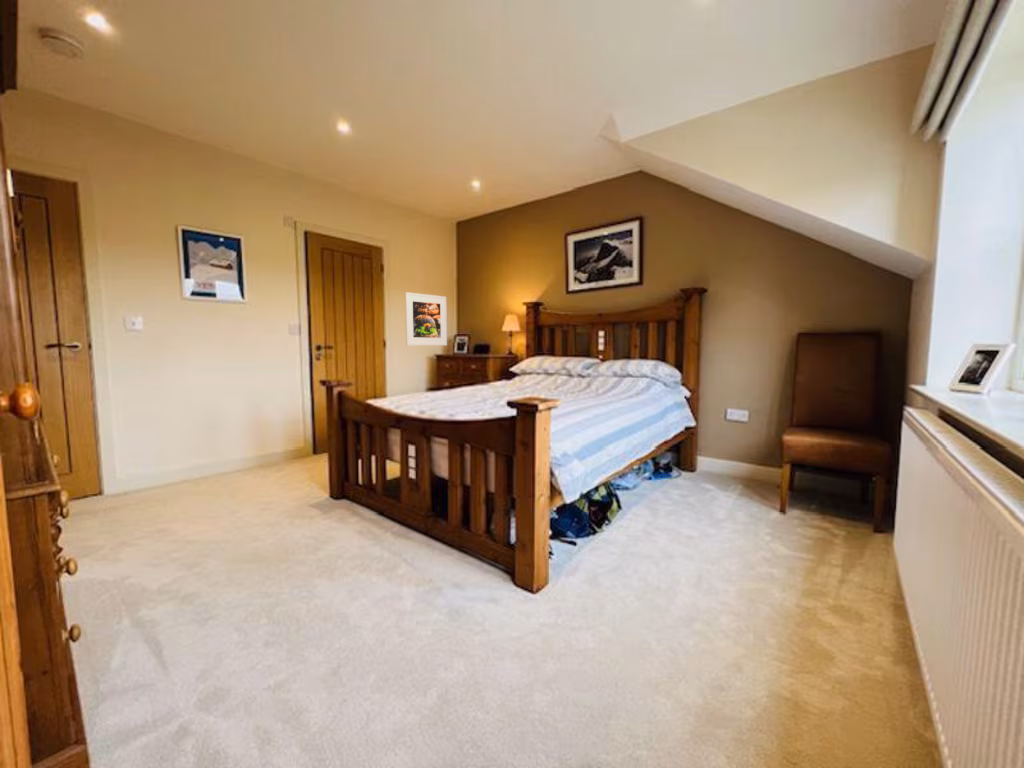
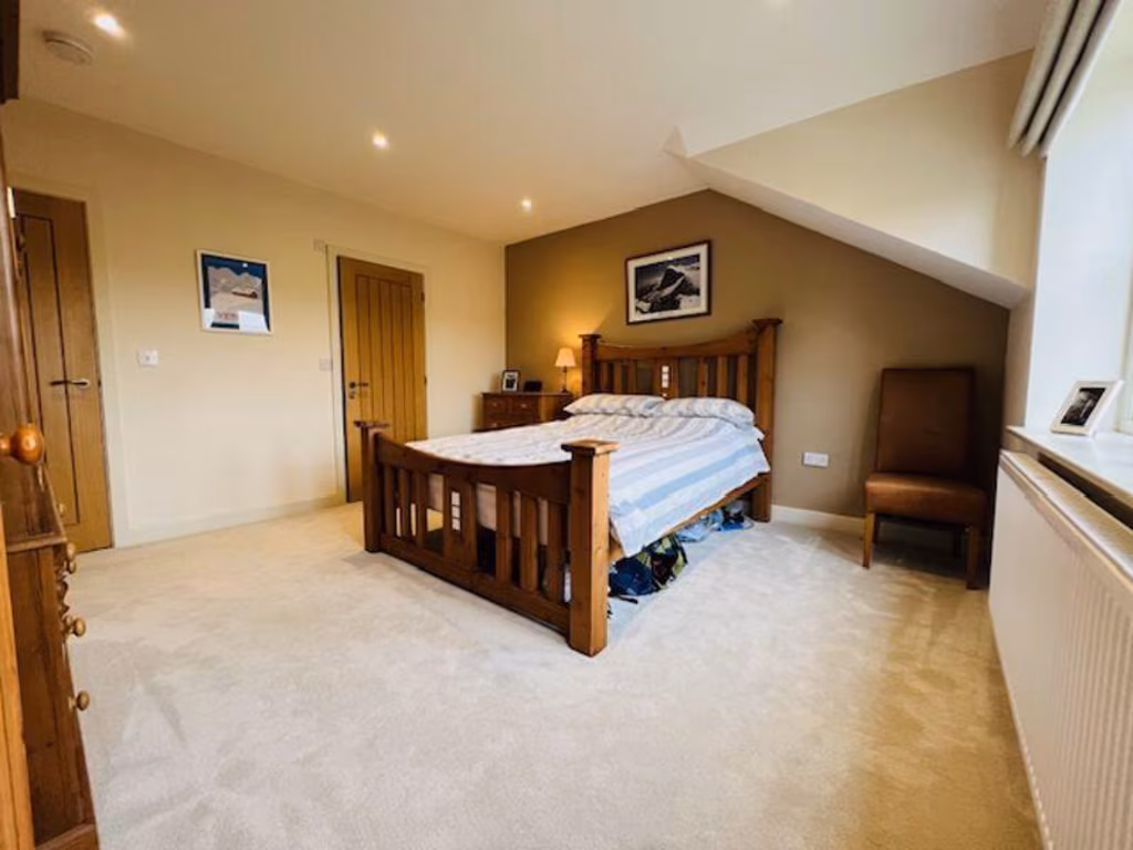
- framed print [404,291,448,346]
